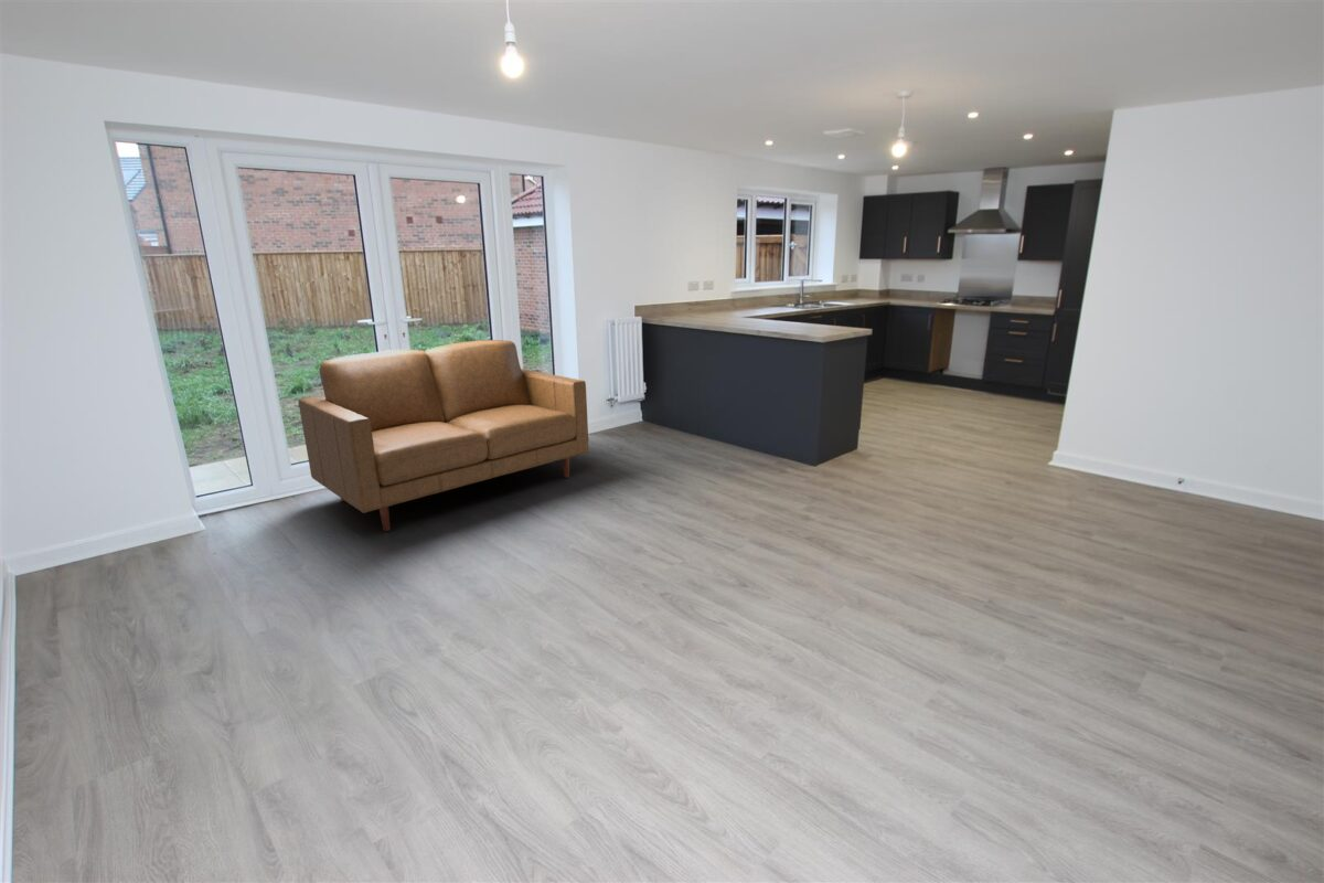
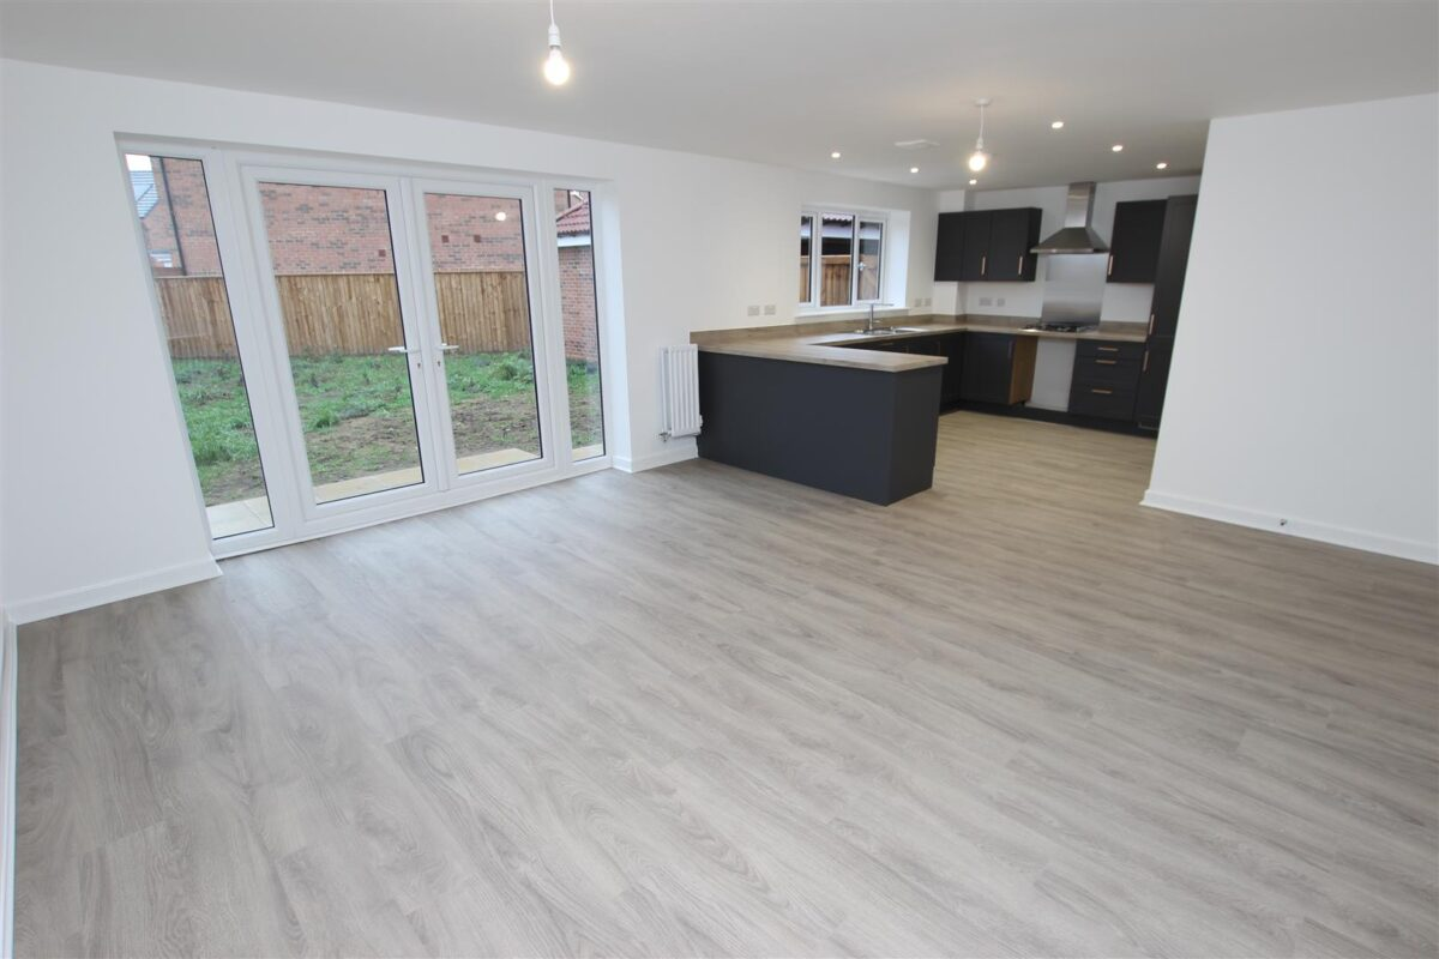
- sofa [297,339,590,532]
